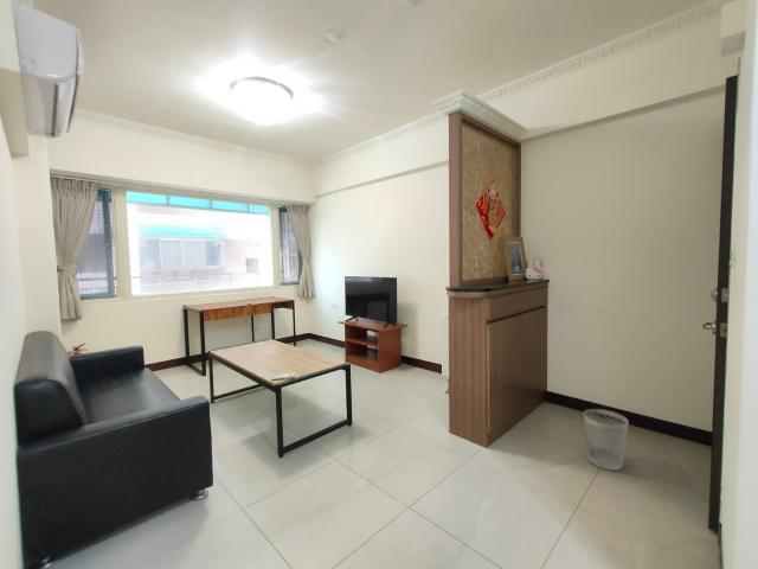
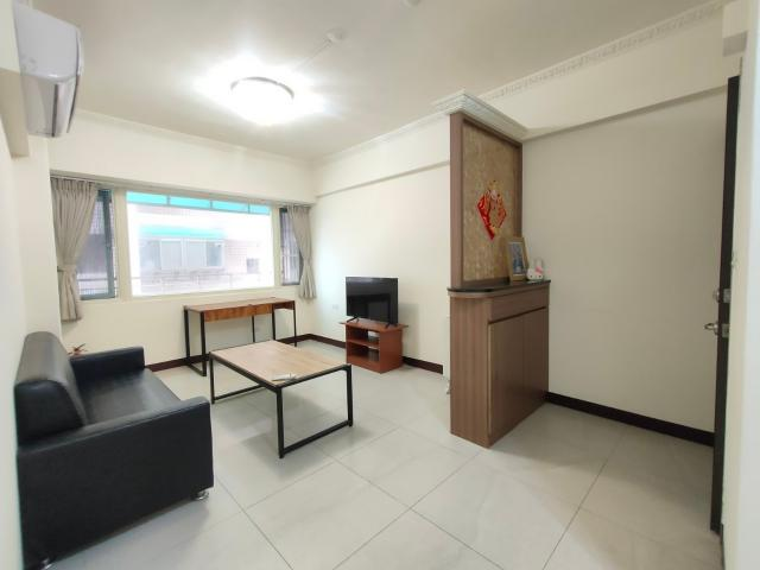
- wastebasket [583,408,630,472]
